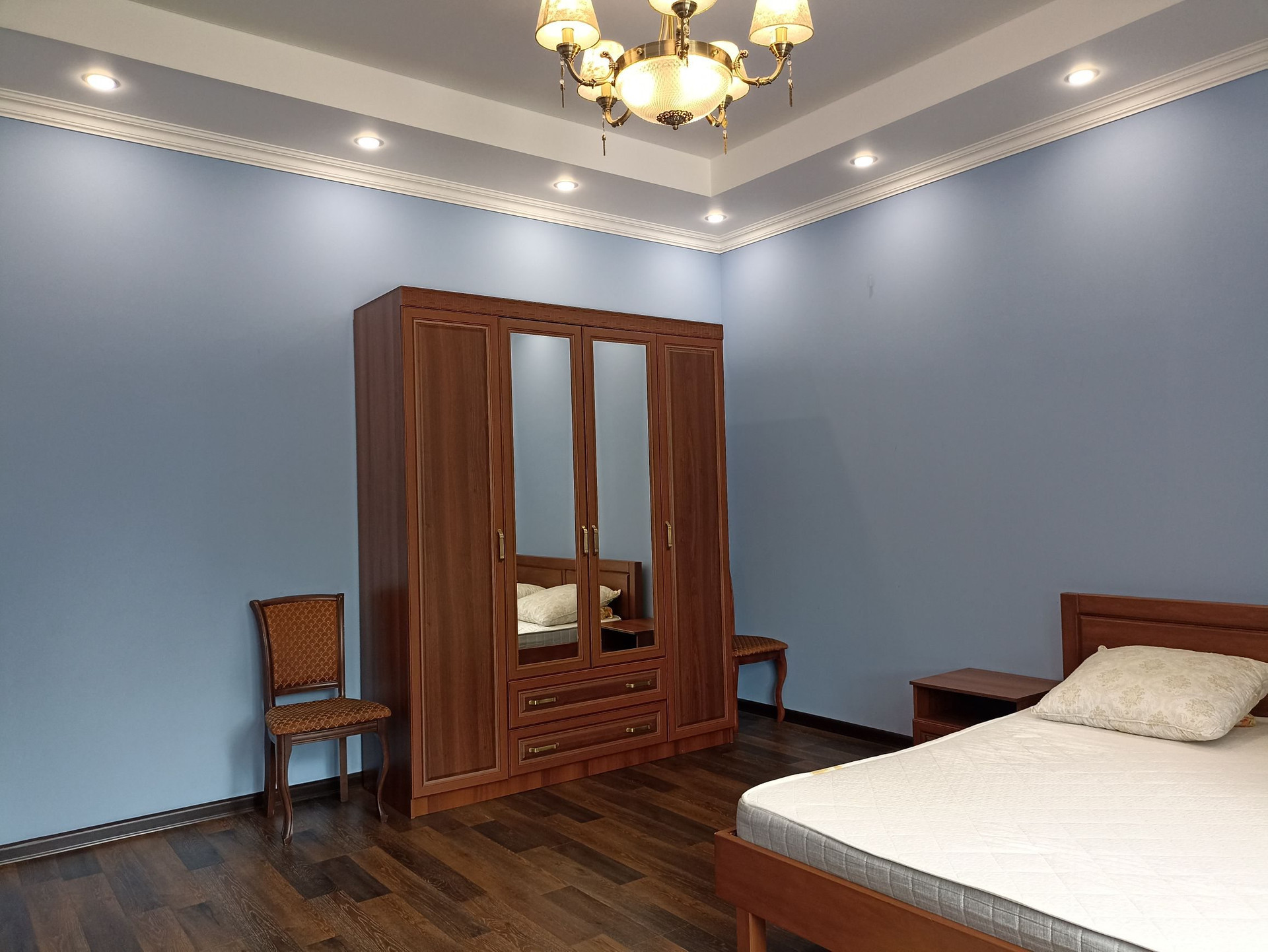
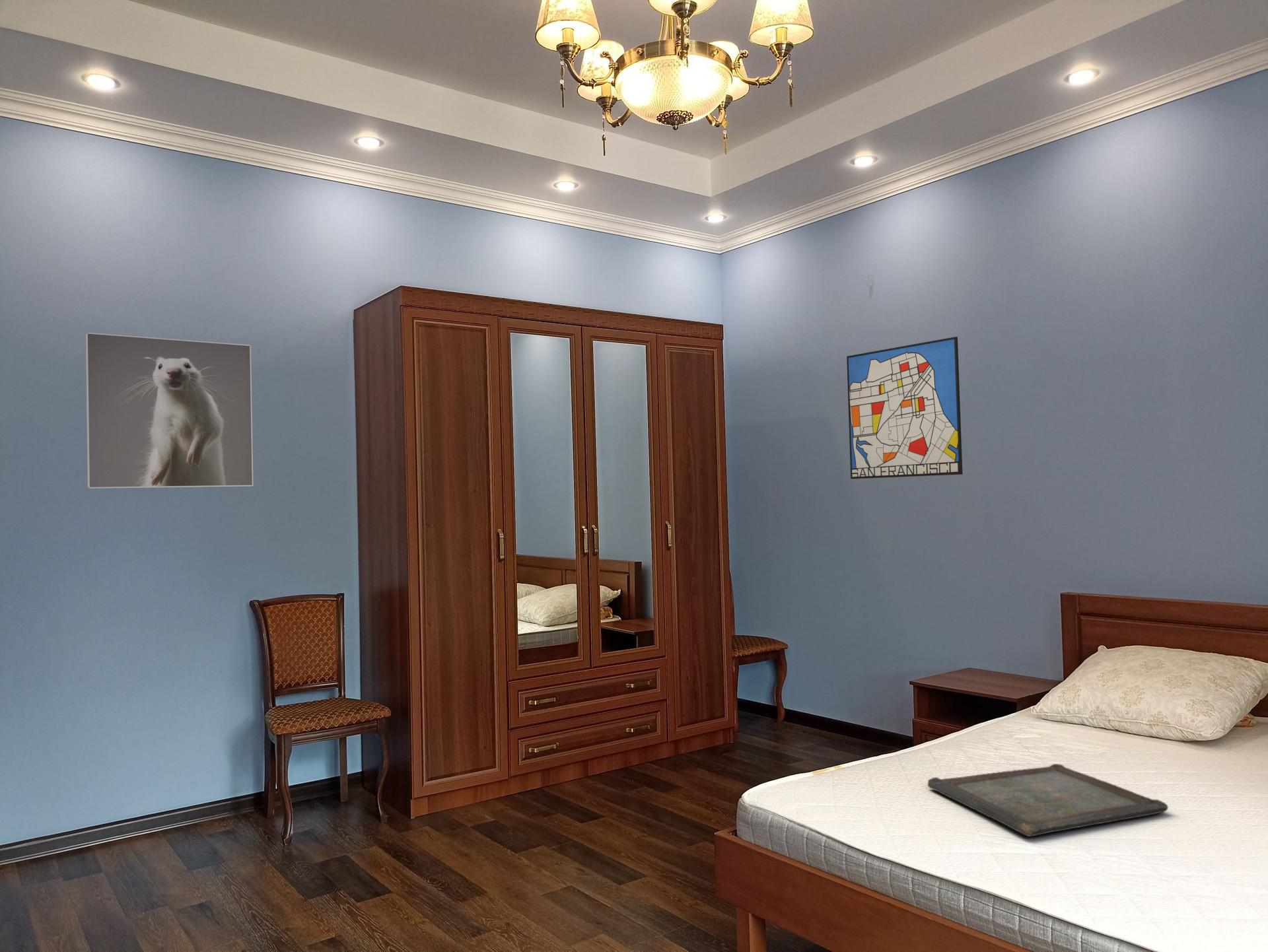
+ serving tray [927,763,1169,838]
+ wall art [846,336,963,479]
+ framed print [85,332,254,489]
